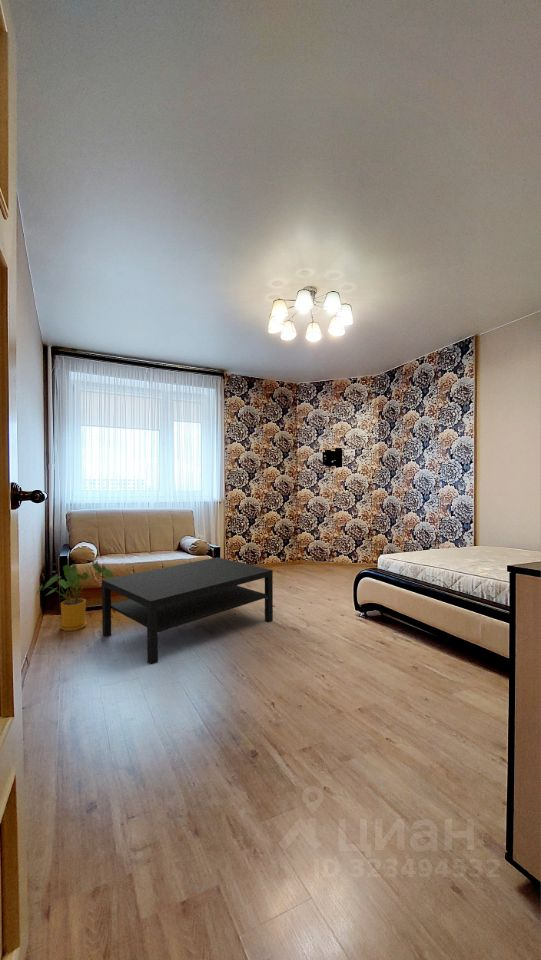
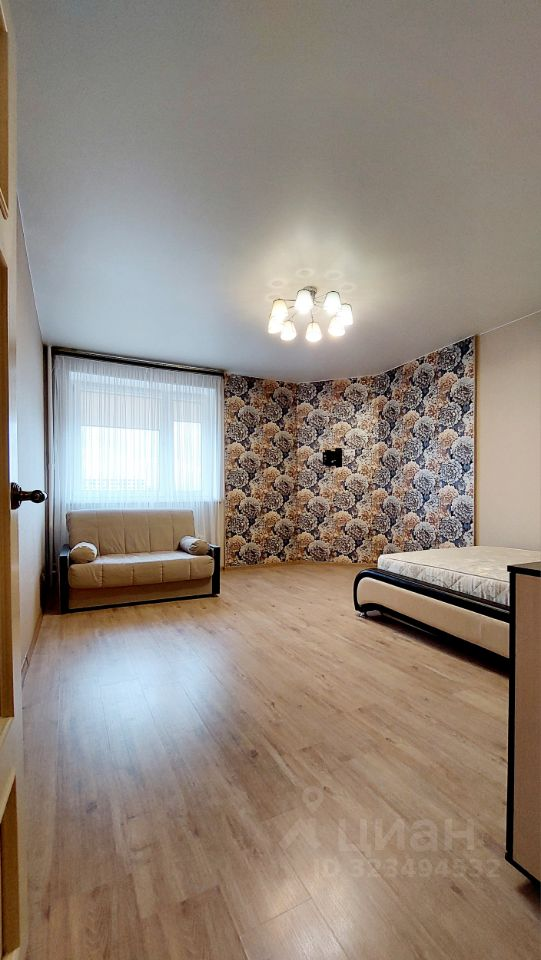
- coffee table [101,556,274,665]
- house plant [36,560,115,632]
